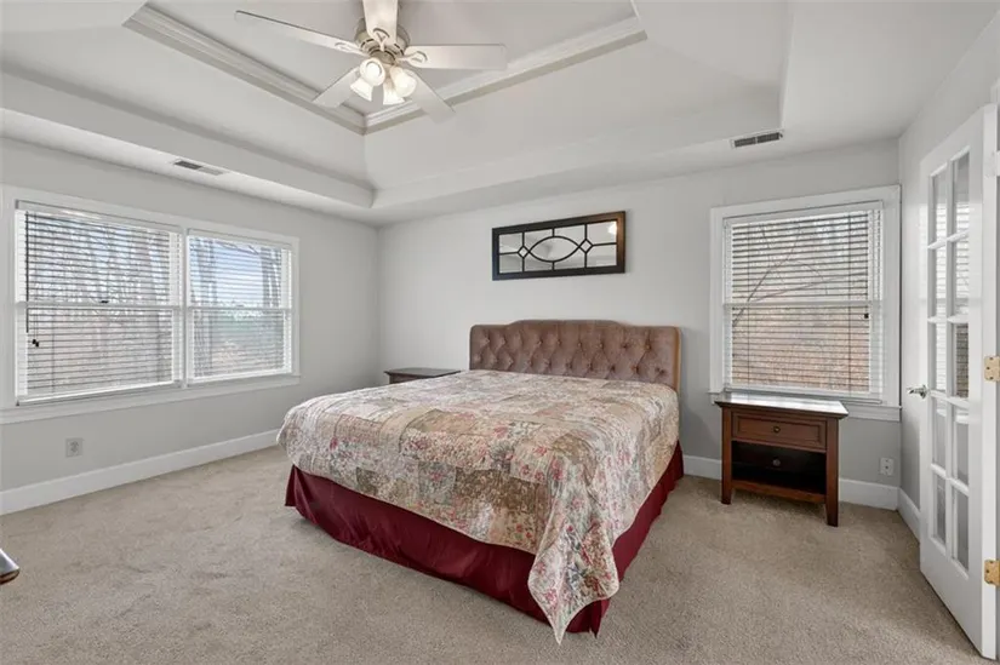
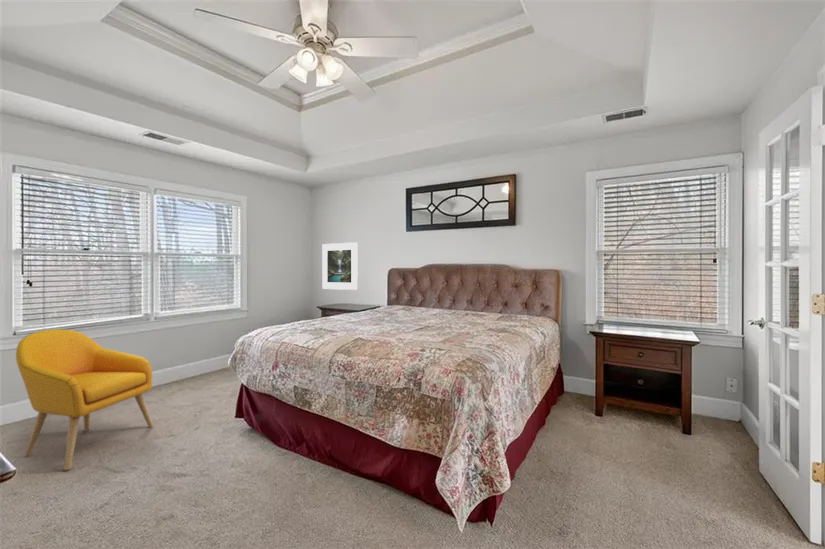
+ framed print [321,241,359,291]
+ armchair [15,328,155,471]
